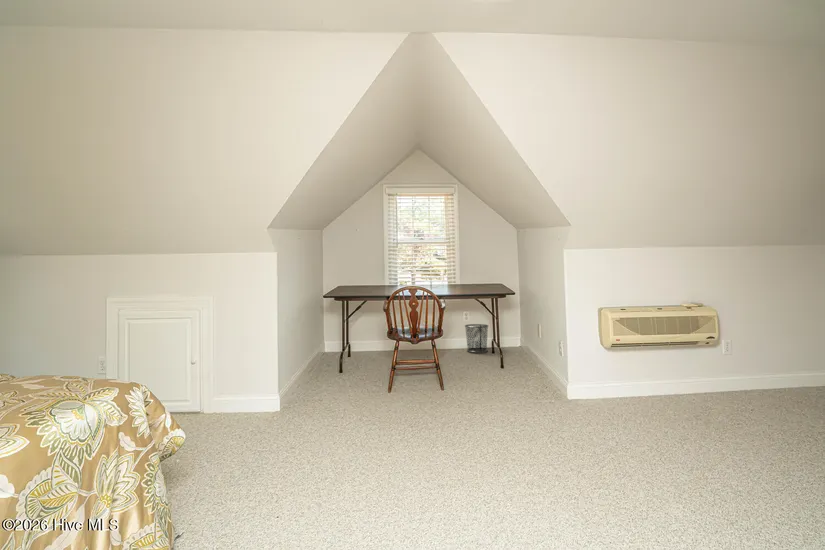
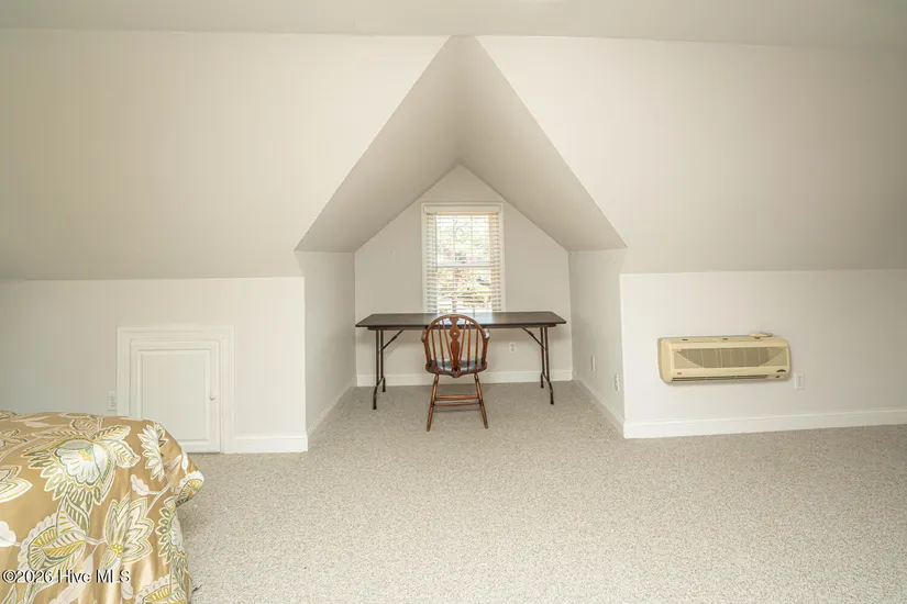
- waste bin [464,323,489,353]
